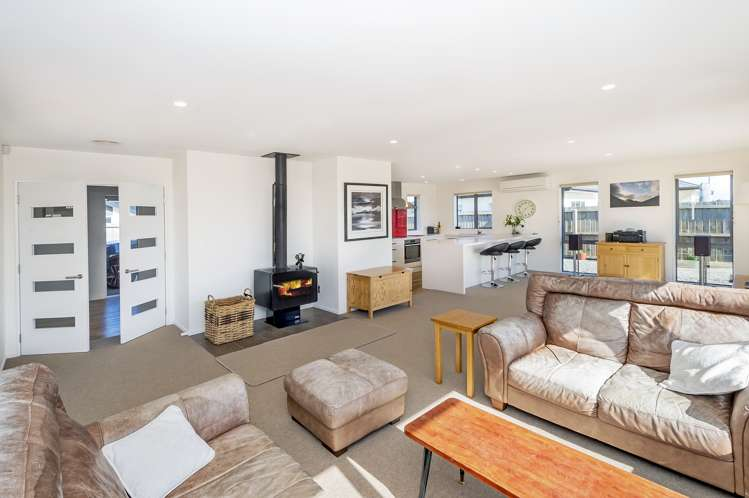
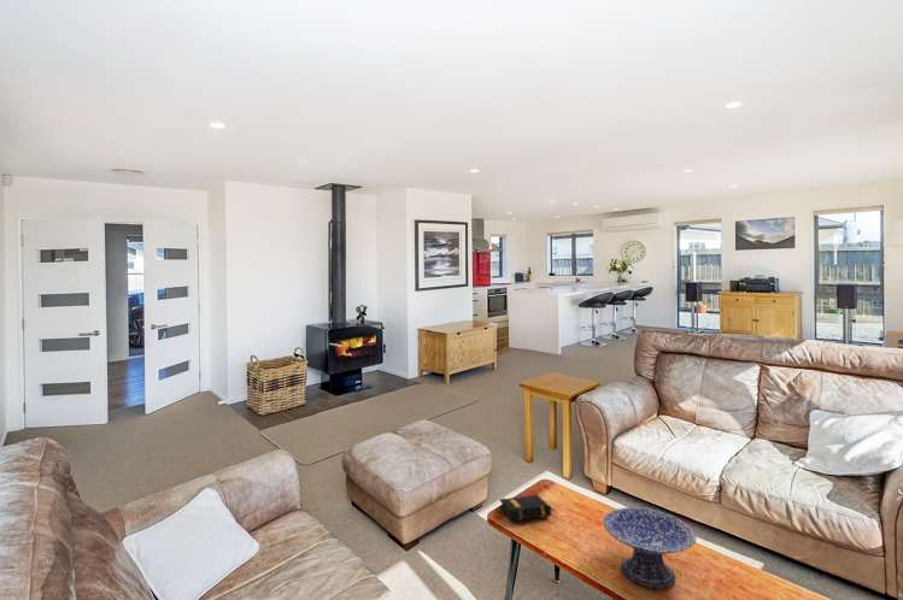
+ book [499,494,556,522]
+ decorative bowl [603,506,697,589]
